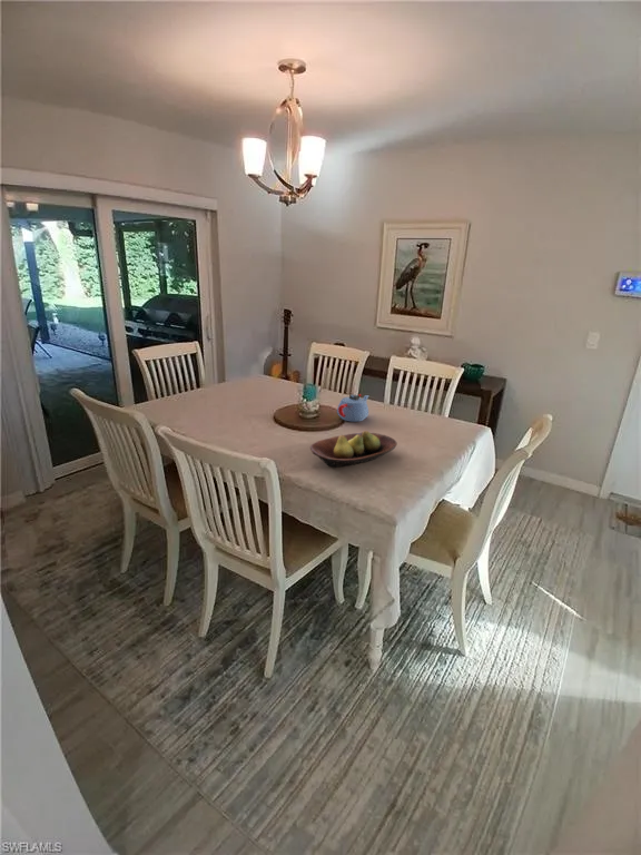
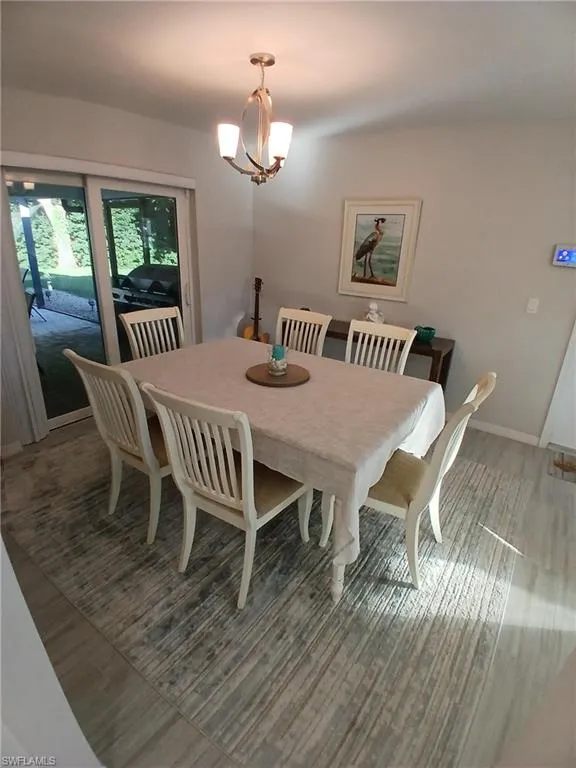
- teapot [336,393,369,423]
- fruit bowl [309,430,398,468]
